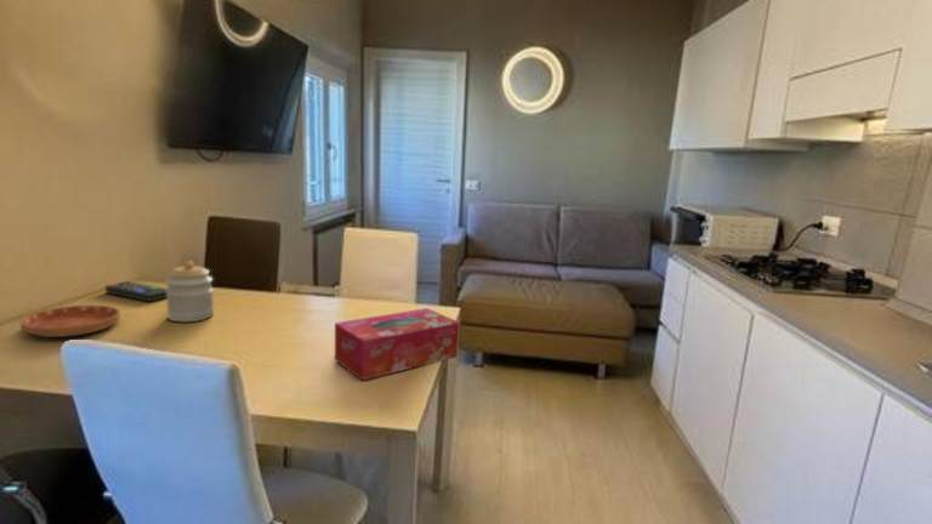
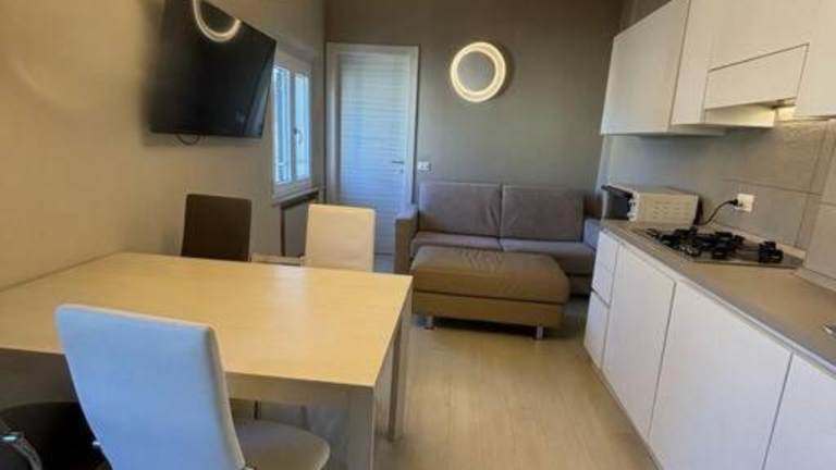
- jar [164,260,215,323]
- tissue box [334,307,461,381]
- saucer [19,304,121,338]
- remote control [104,280,167,302]
